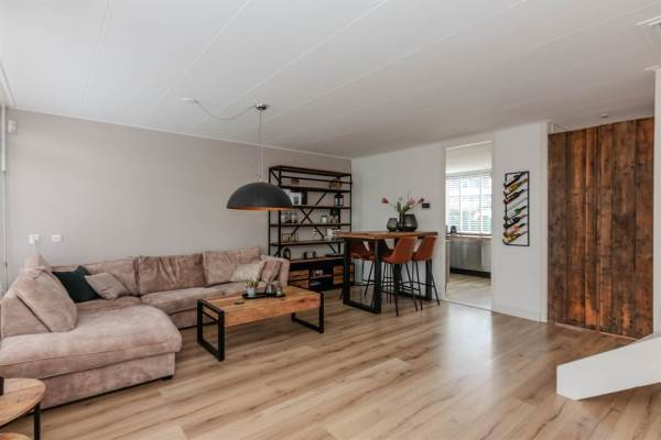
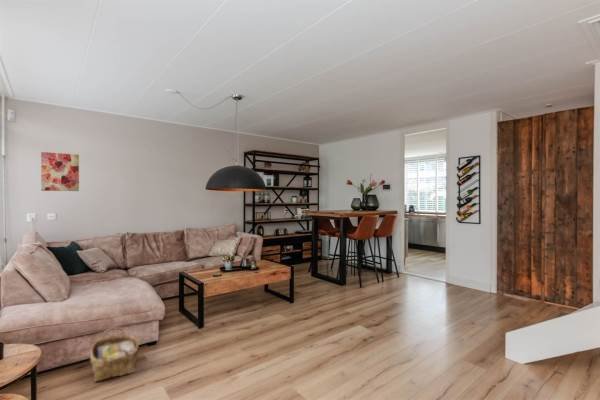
+ wall art [40,151,80,192]
+ woven basket [89,326,140,382]
